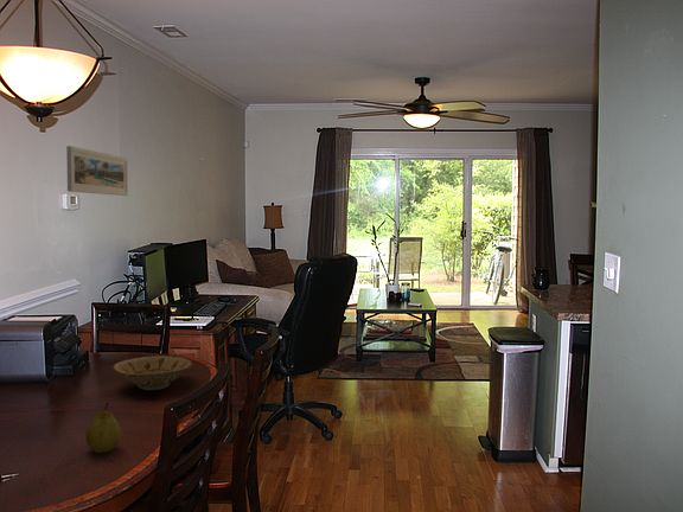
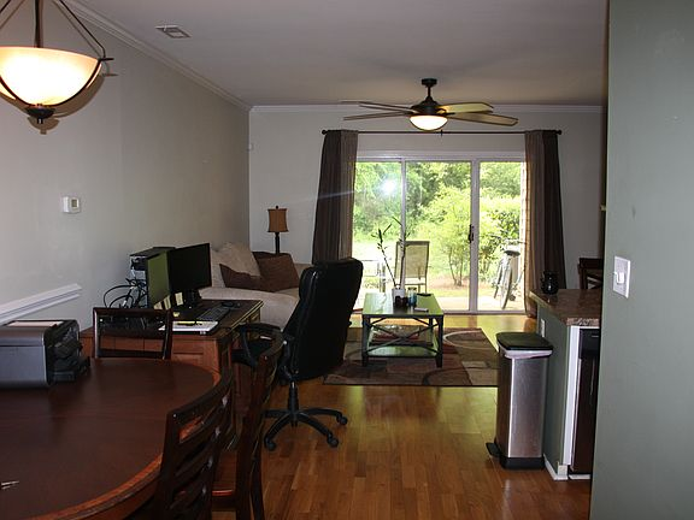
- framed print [65,145,129,197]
- fruit [84,402,122,454]
- bowl [113,354,193,391]
